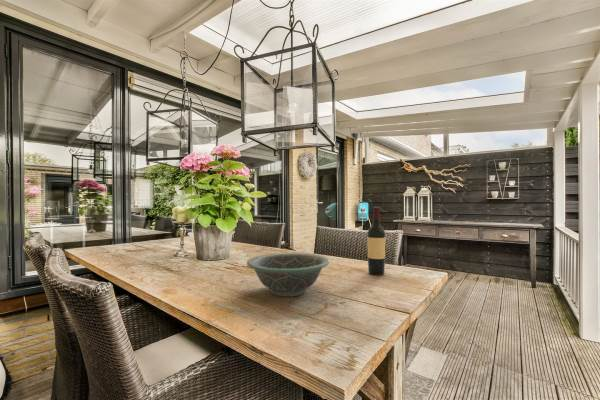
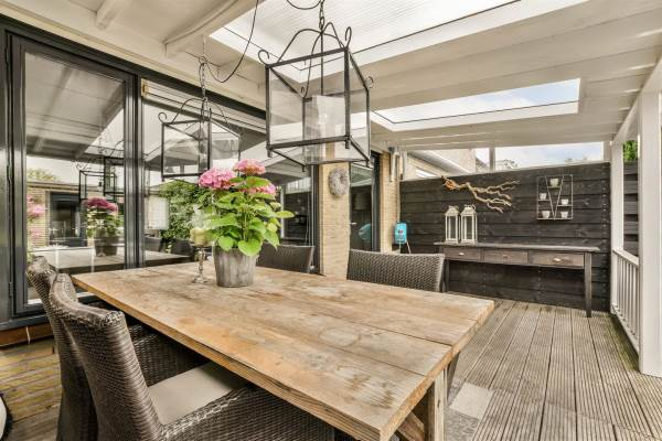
- wine bottle [366,206,386,276]
- decorative bowl [246,252,330,298]
